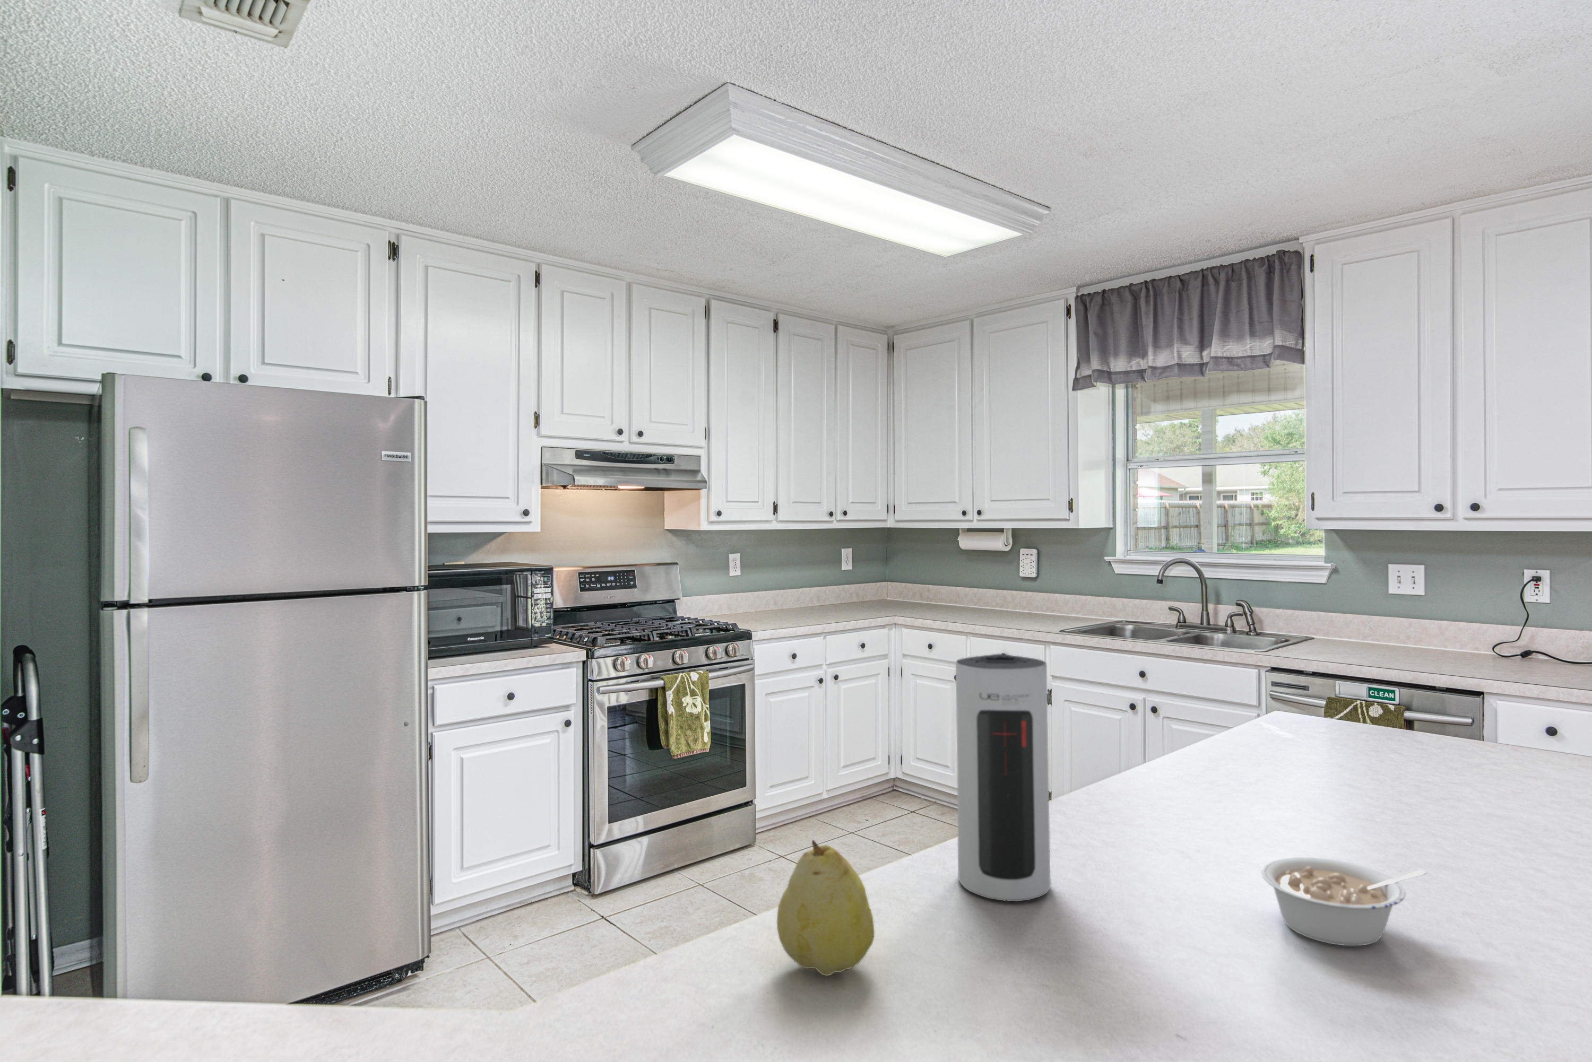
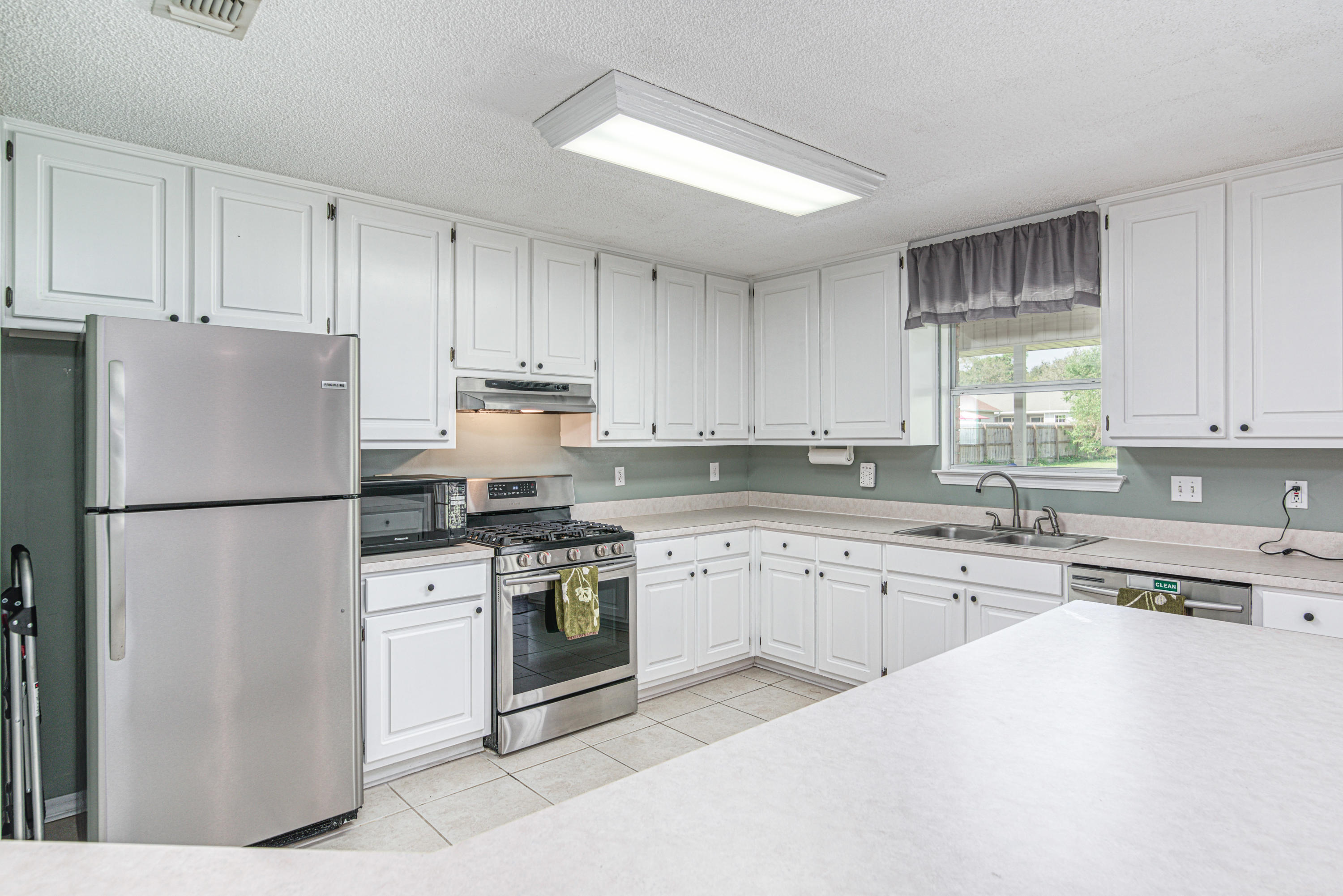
- speaker [955,653,1051,902]
- legume [1261,857,1427,946]
- fruit [776,839,875,977]
